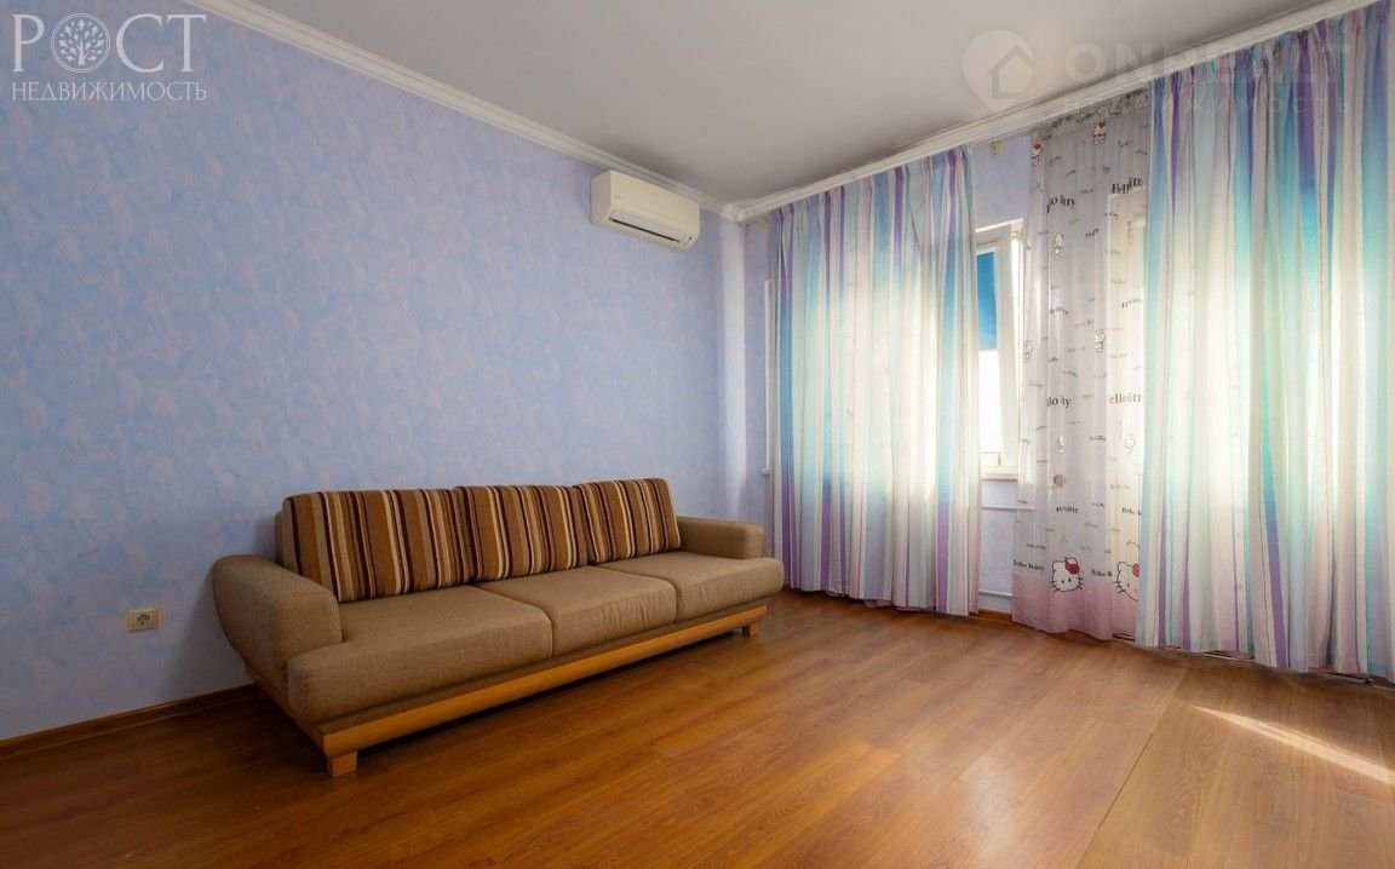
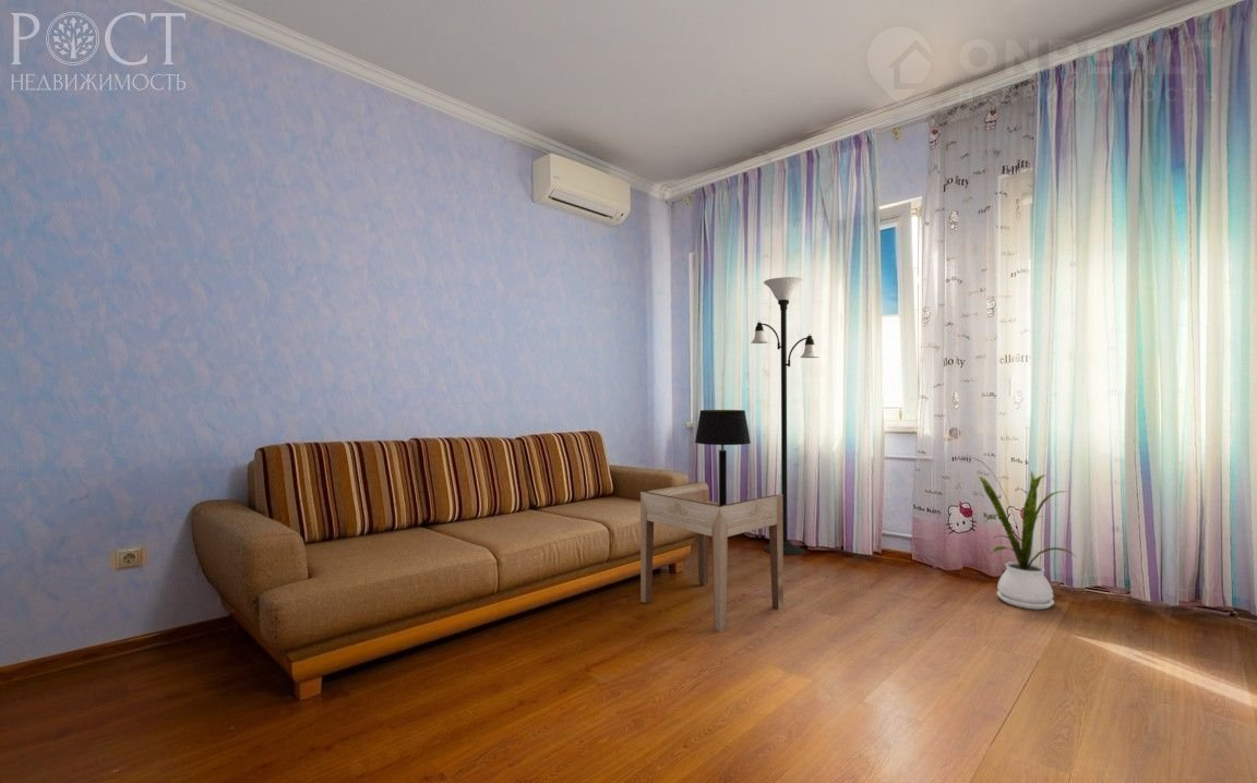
+ floor lamp [751,276,819,557]
+ side table [639,481,785,634]
+ table lamp [694,409,752,506]
+ house plant [966,455,1076,611]
